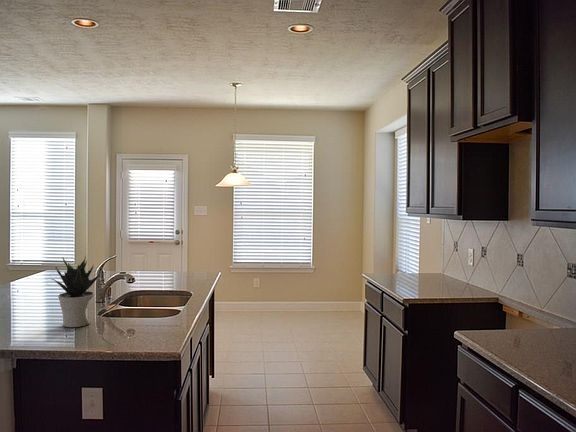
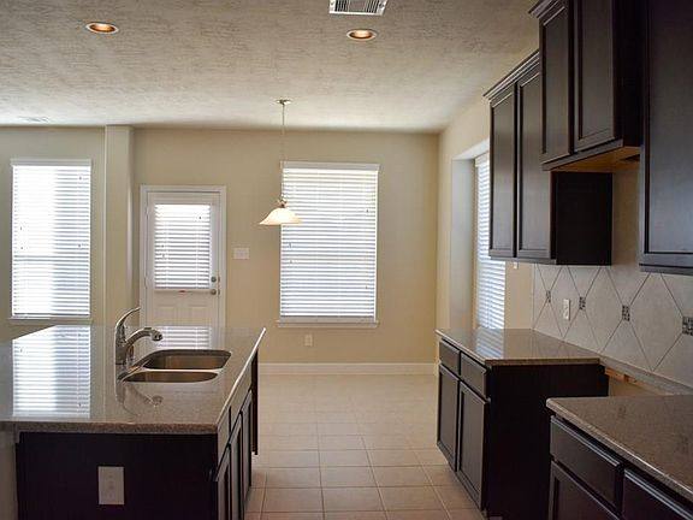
- potted plant [52,255,104,328]
